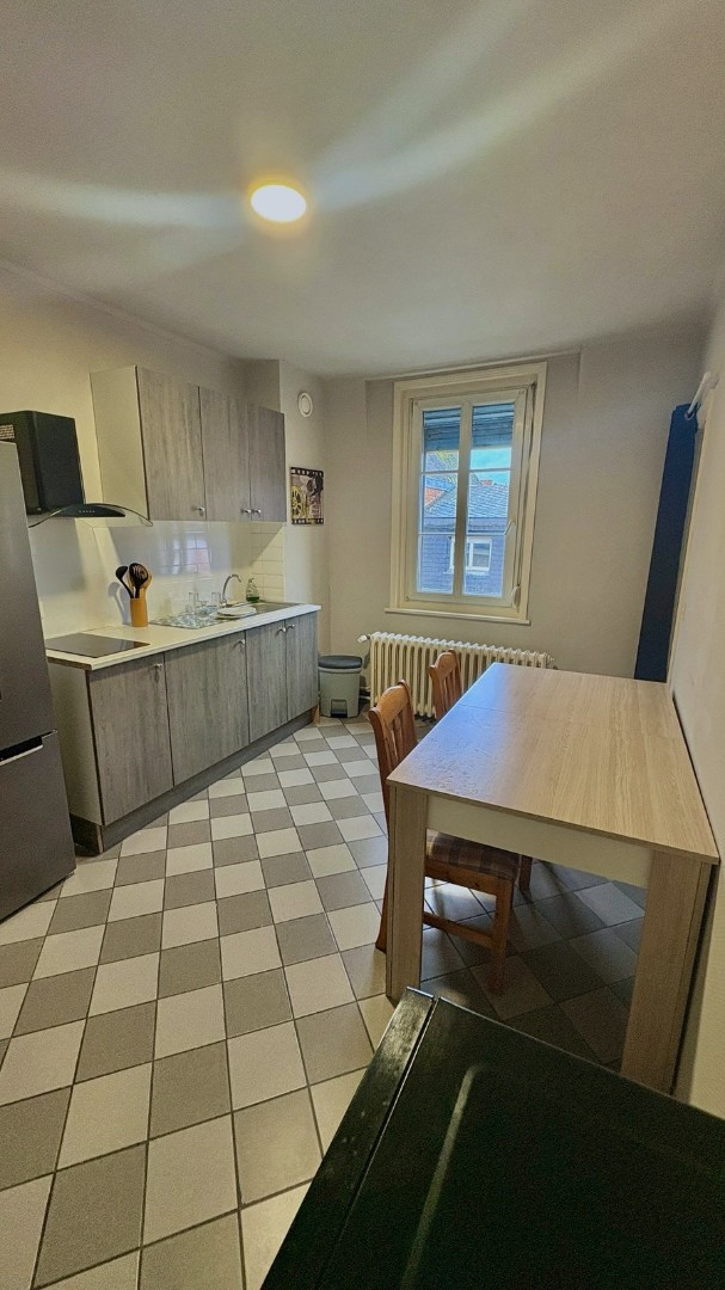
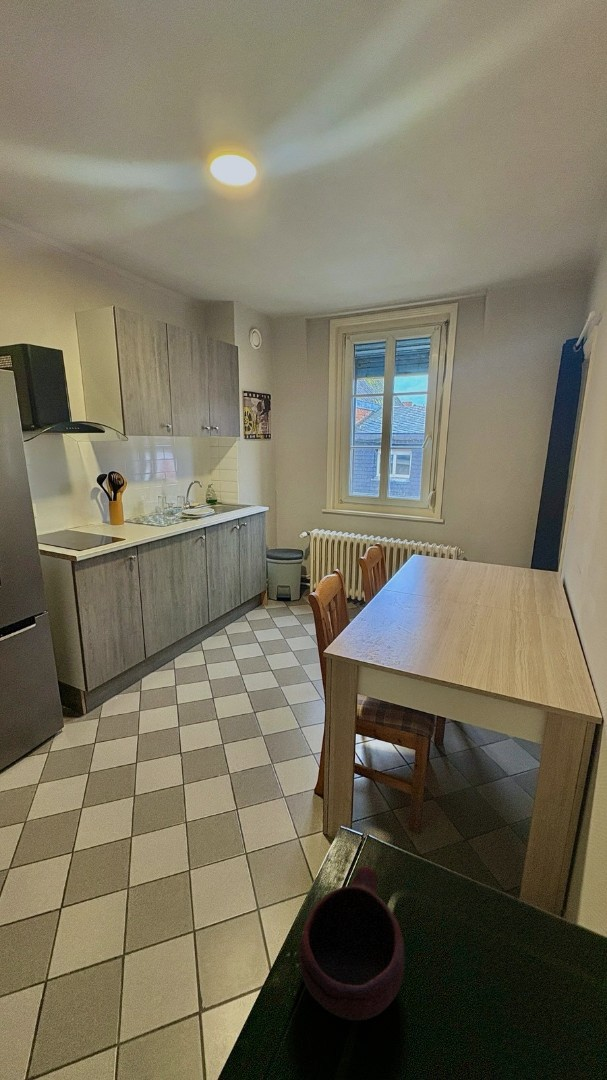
+ bowl [298,865,406,1022]
